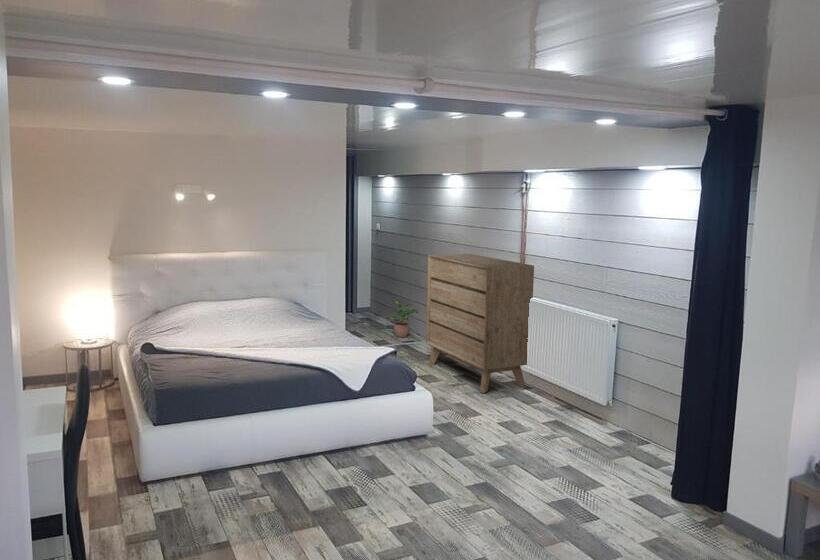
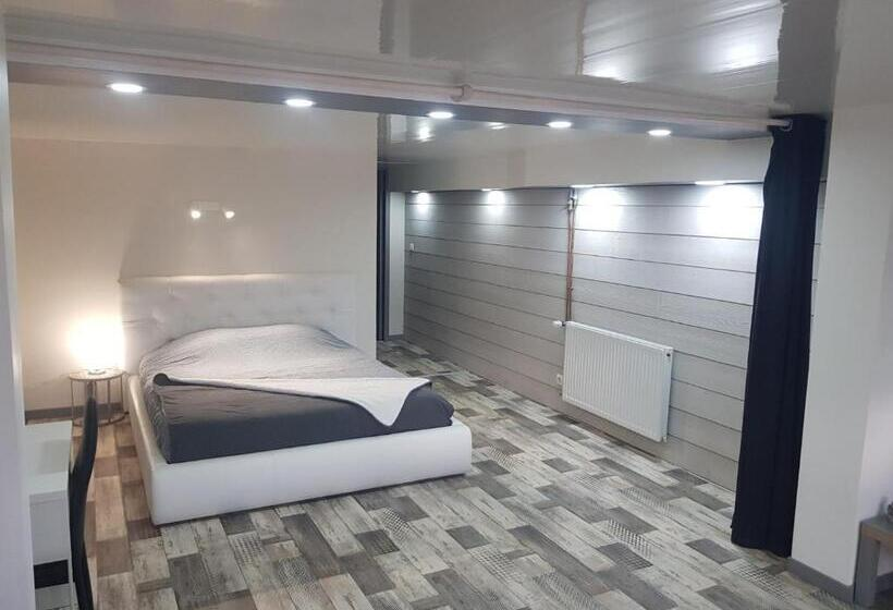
- dresser [425,253,535,394]
- potted plant [385,299,419,339]
